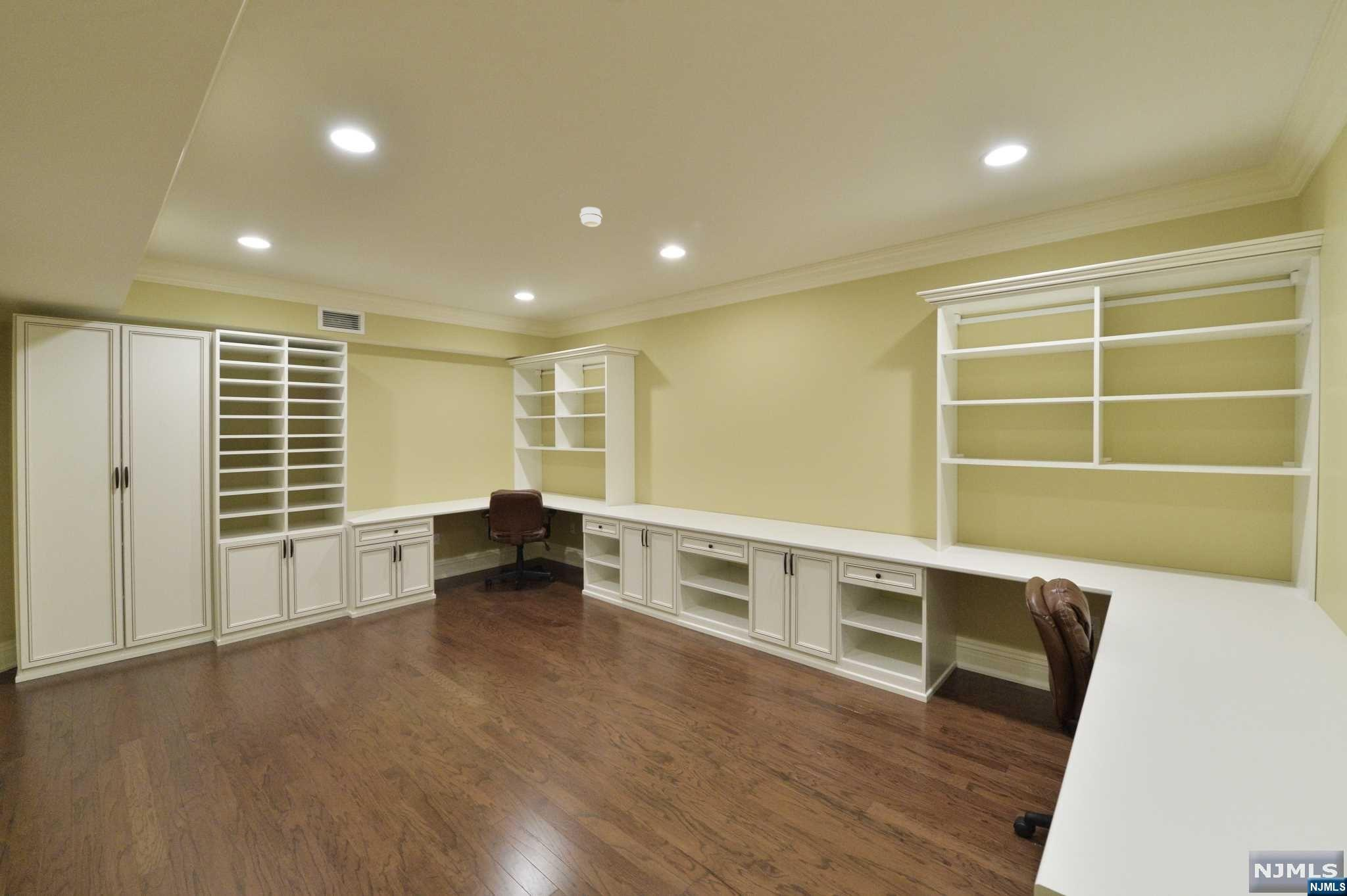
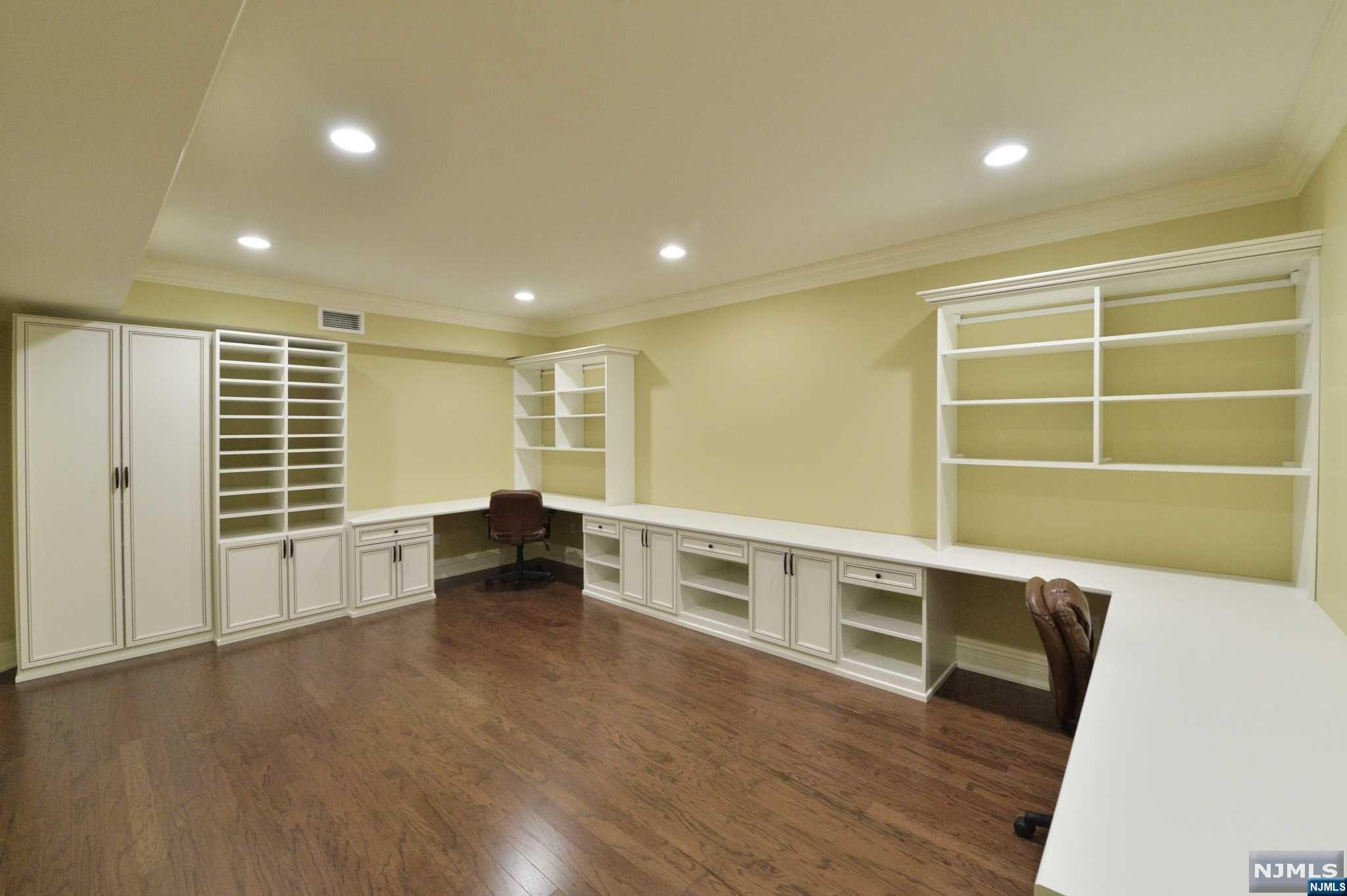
- smoke detector [579,206,603,227]
